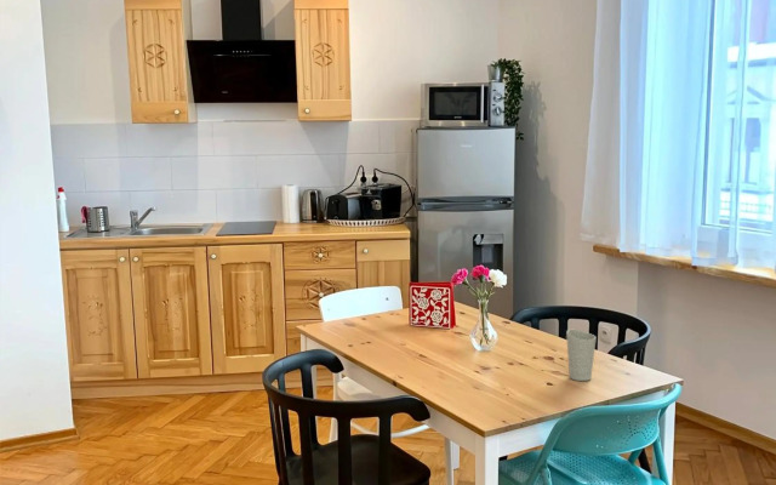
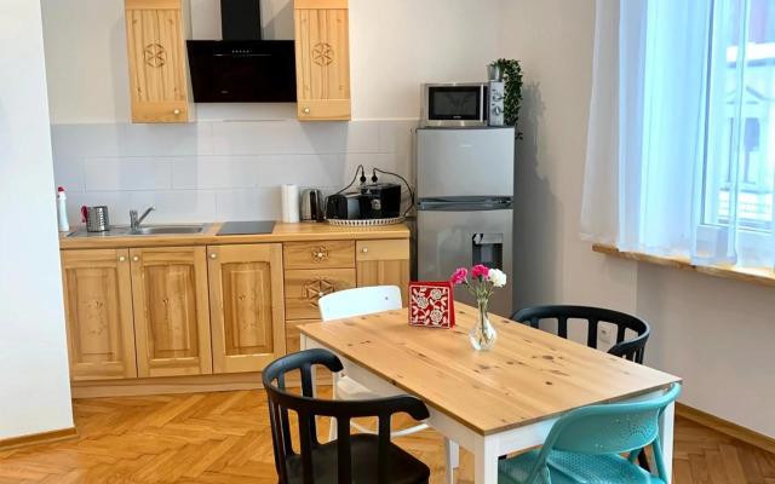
- cup [565,329,598,382]
